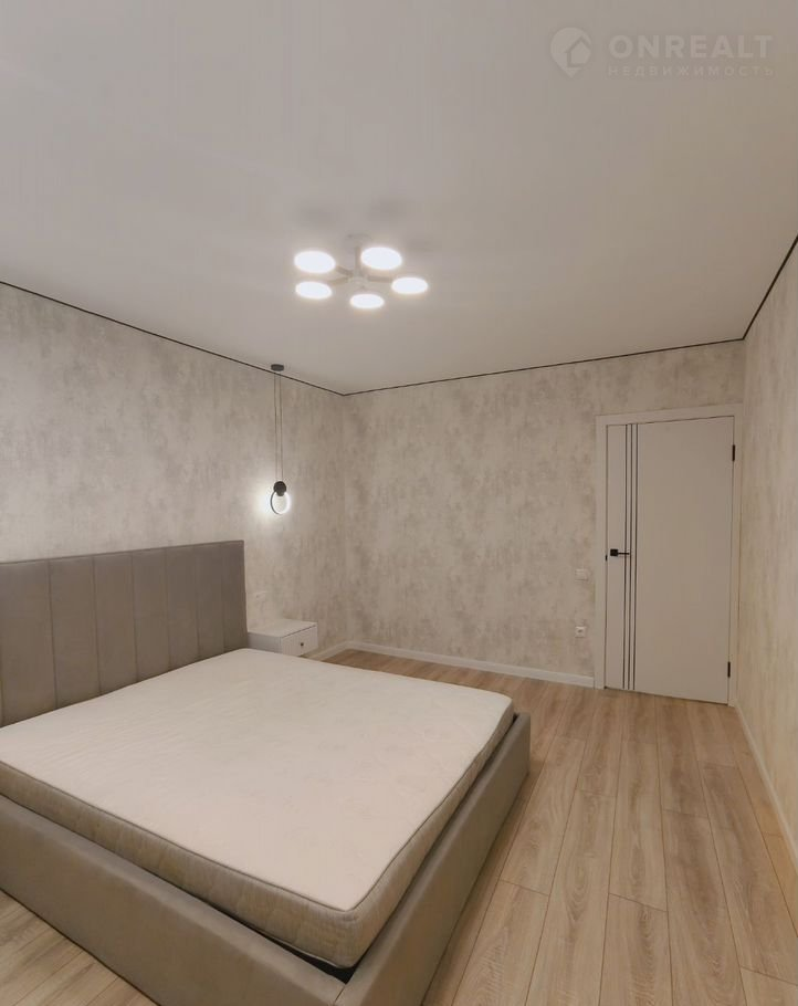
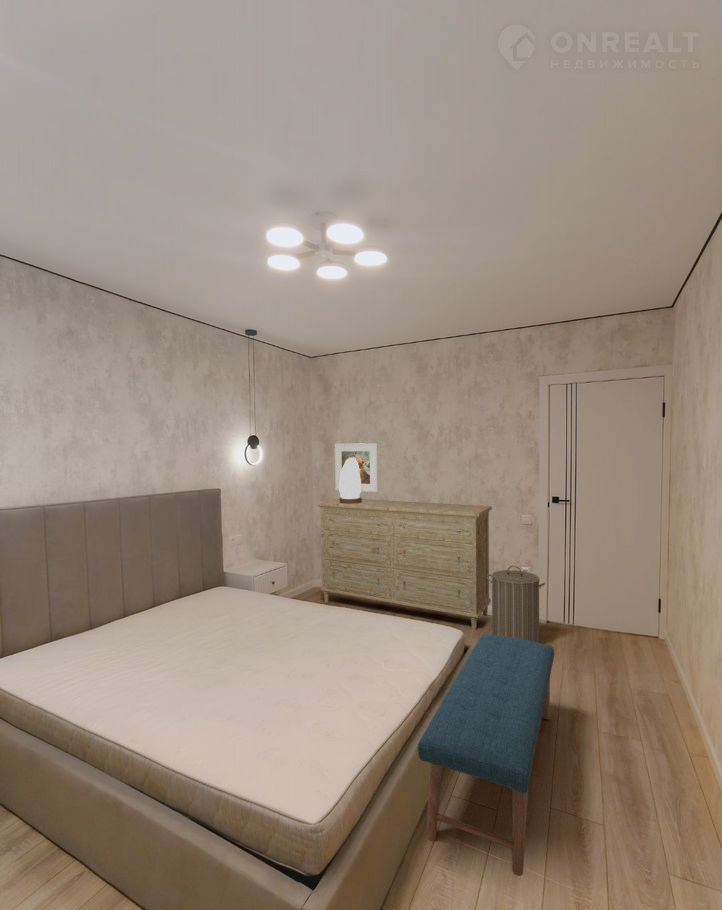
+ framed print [334,442,379,493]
+ laundry hamper [487,565,546,643]
+ bench [417,633,555,877]
+ table lamp [339,458,363,504]
+ dresser [317,497,493,631]
